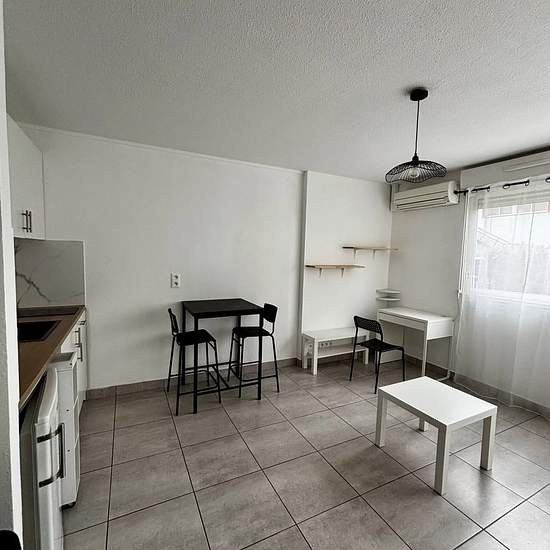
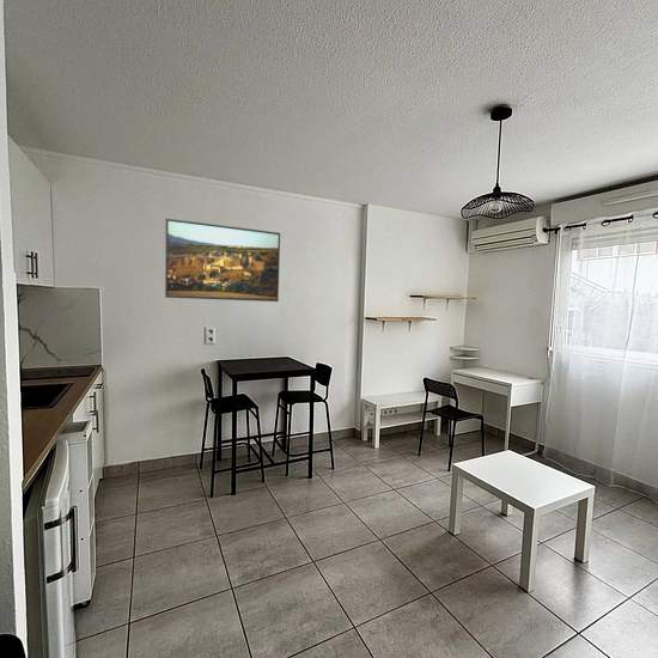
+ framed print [164,218,281,303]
